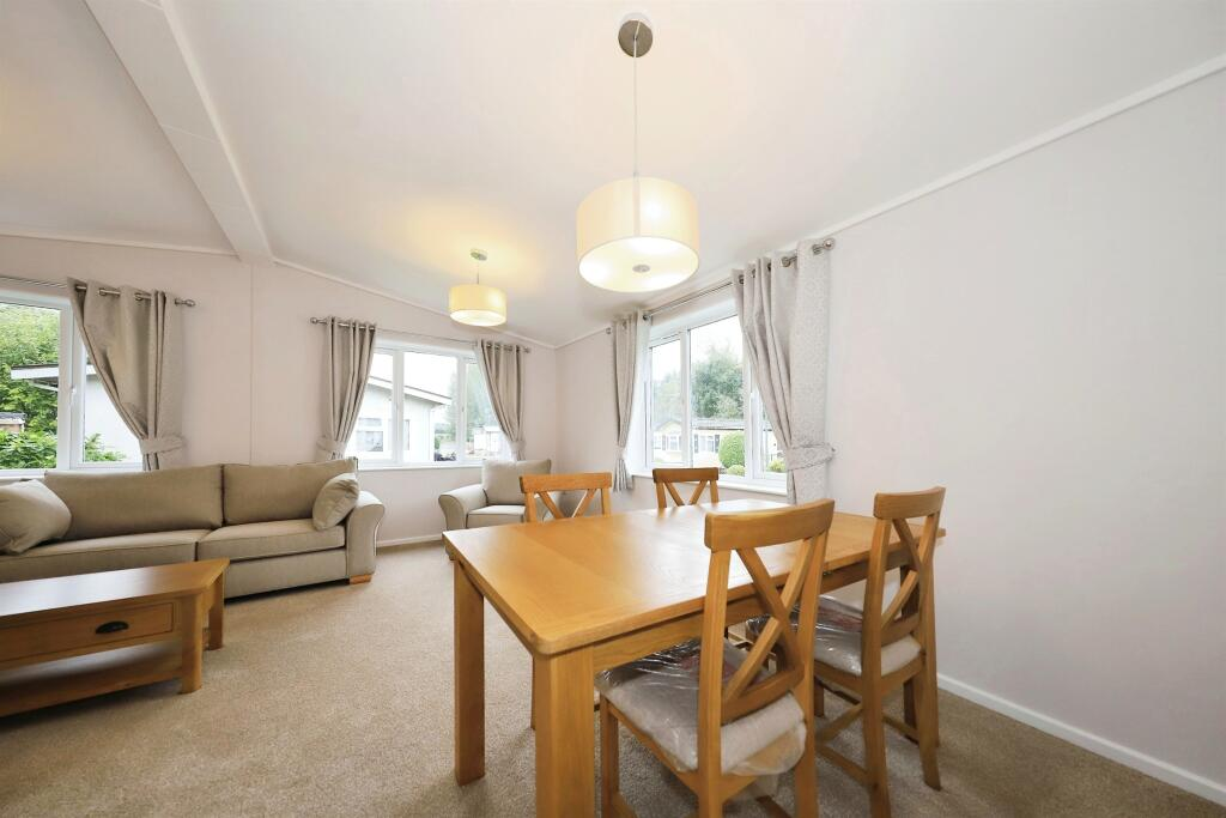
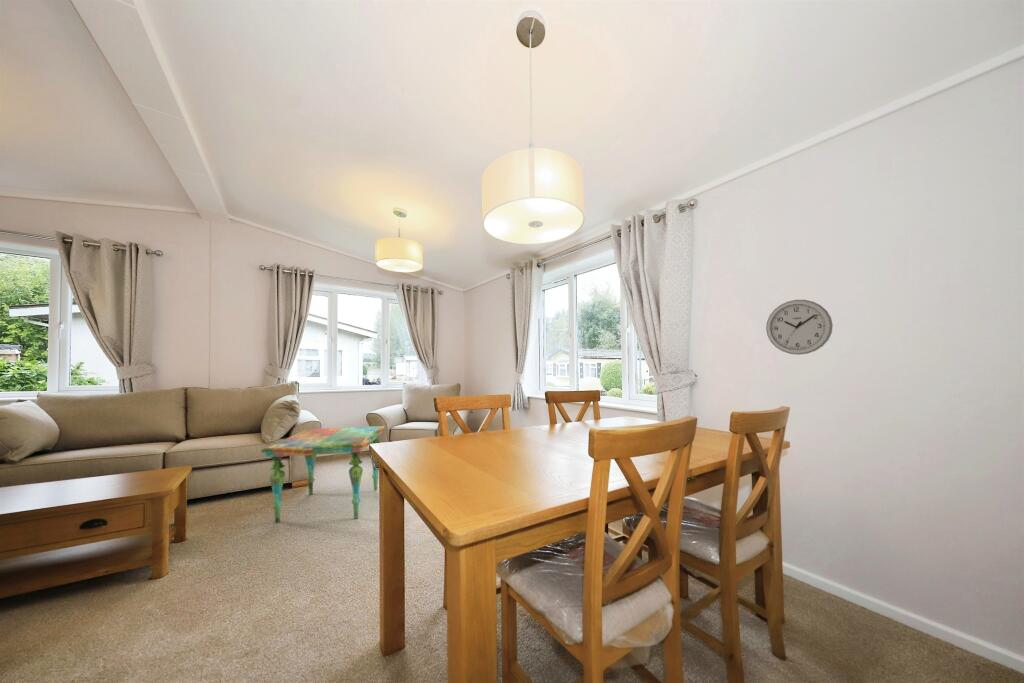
+ side table [260,425,386,524]
+ wall clock [765,299,834,356]
